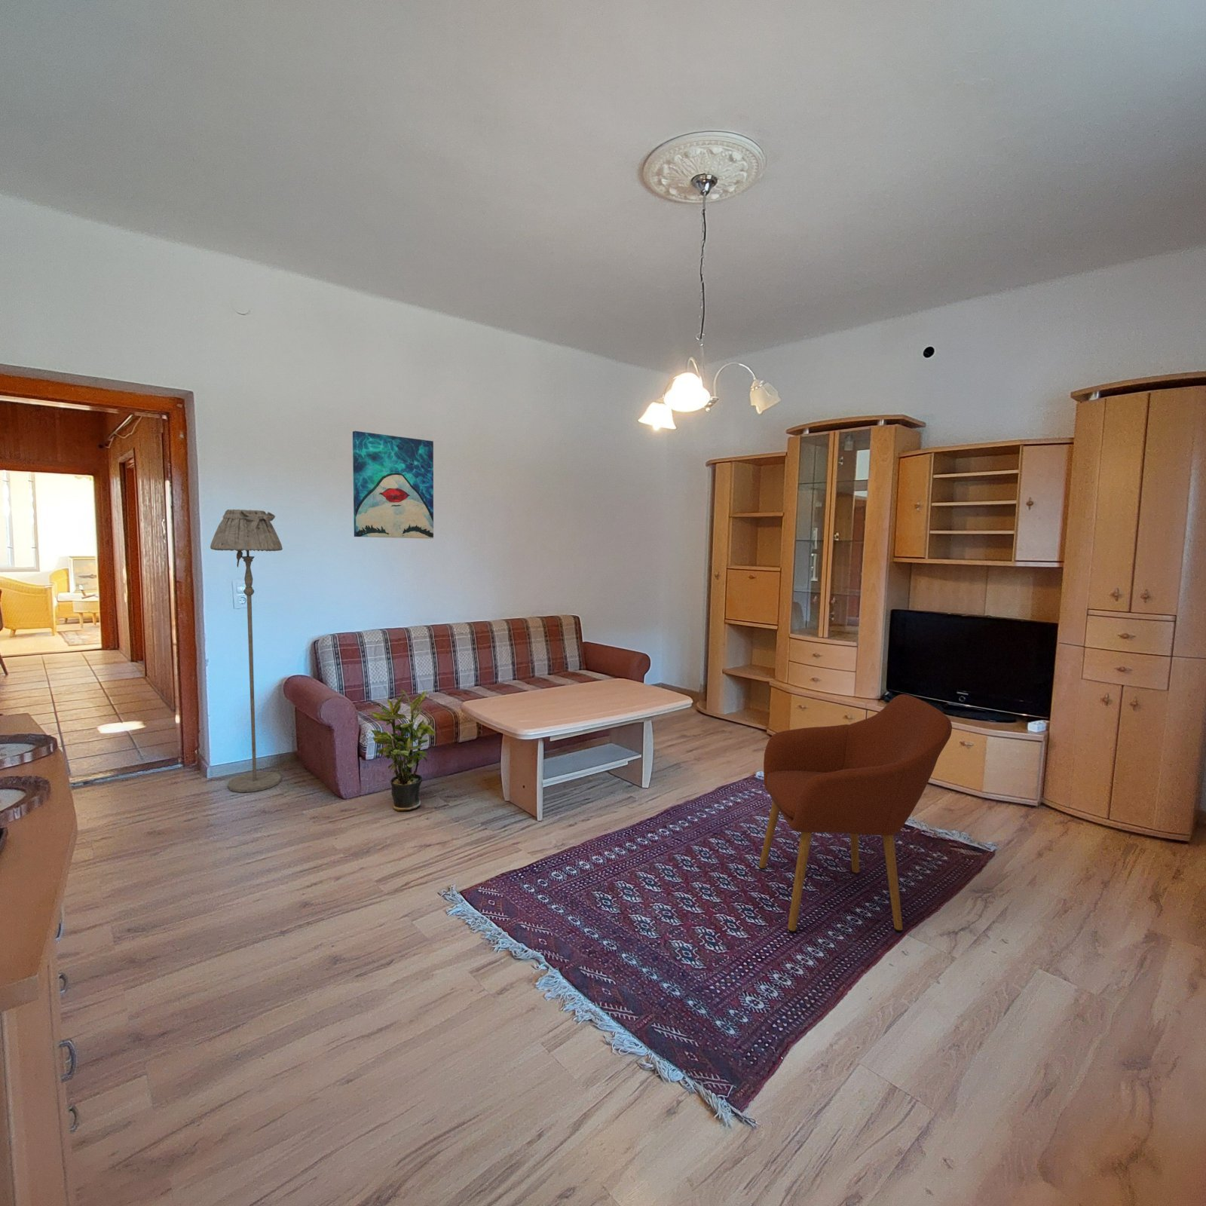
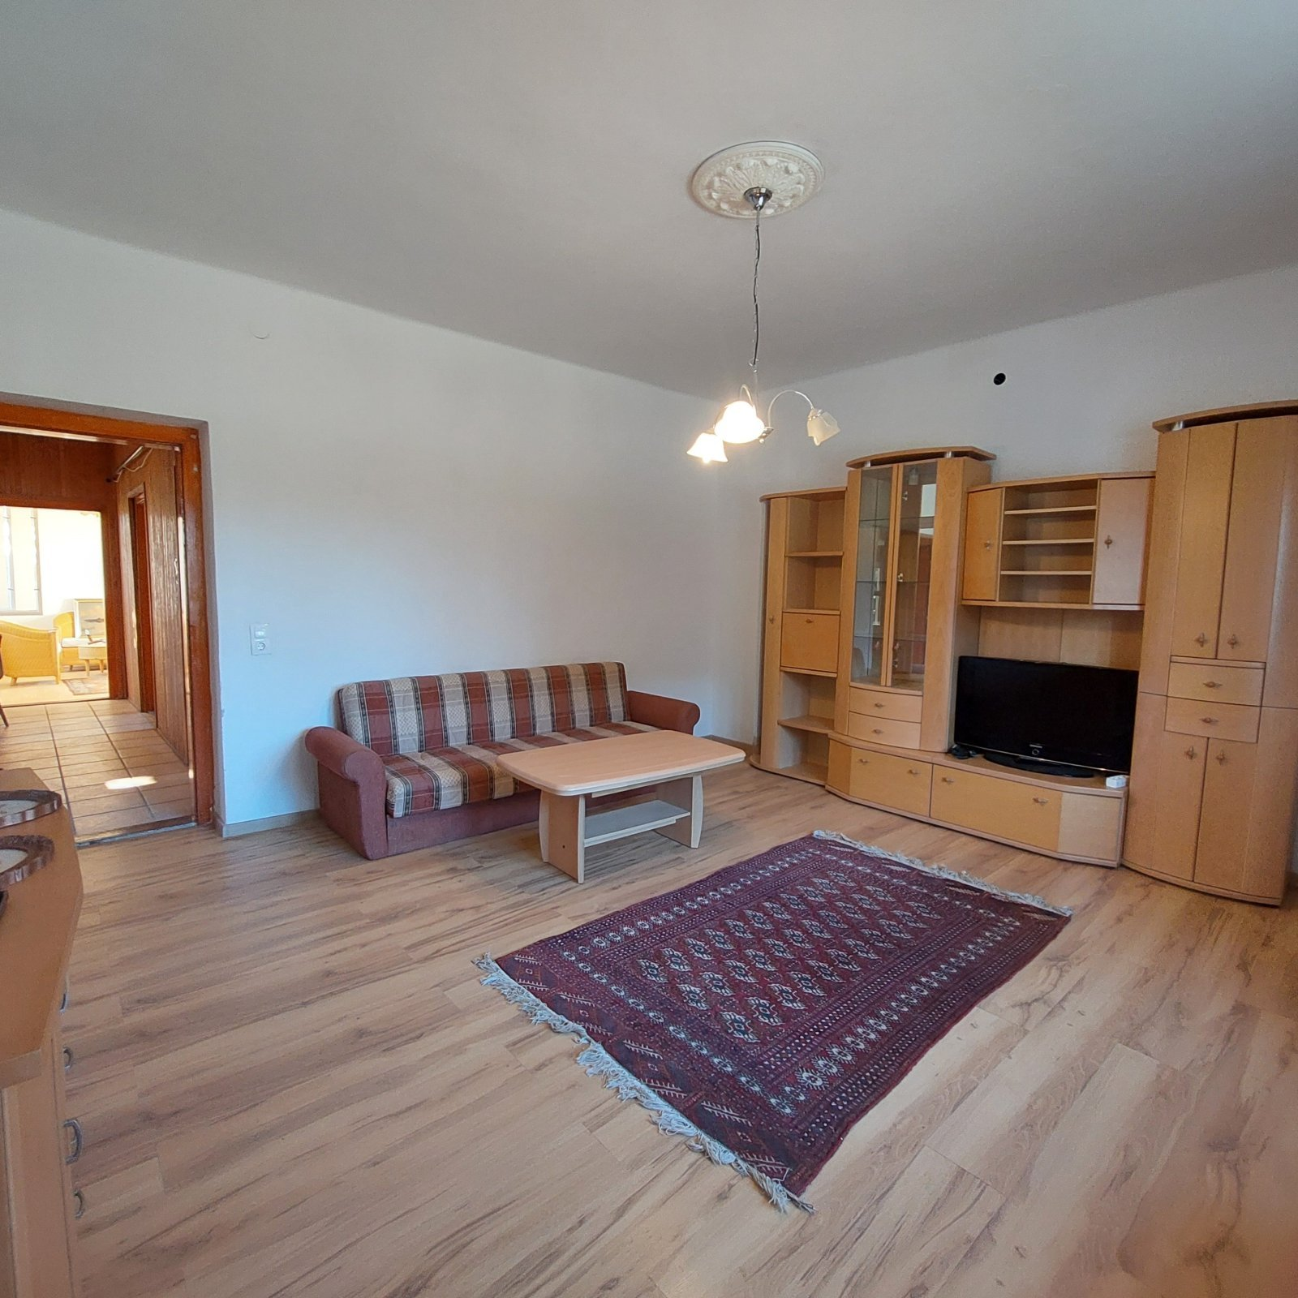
- wall art [352,431,434,540]
- potted plant [370,689,436,812]
- armchair [759,694,953,933]
- floor lamp [210,509,284,793]
